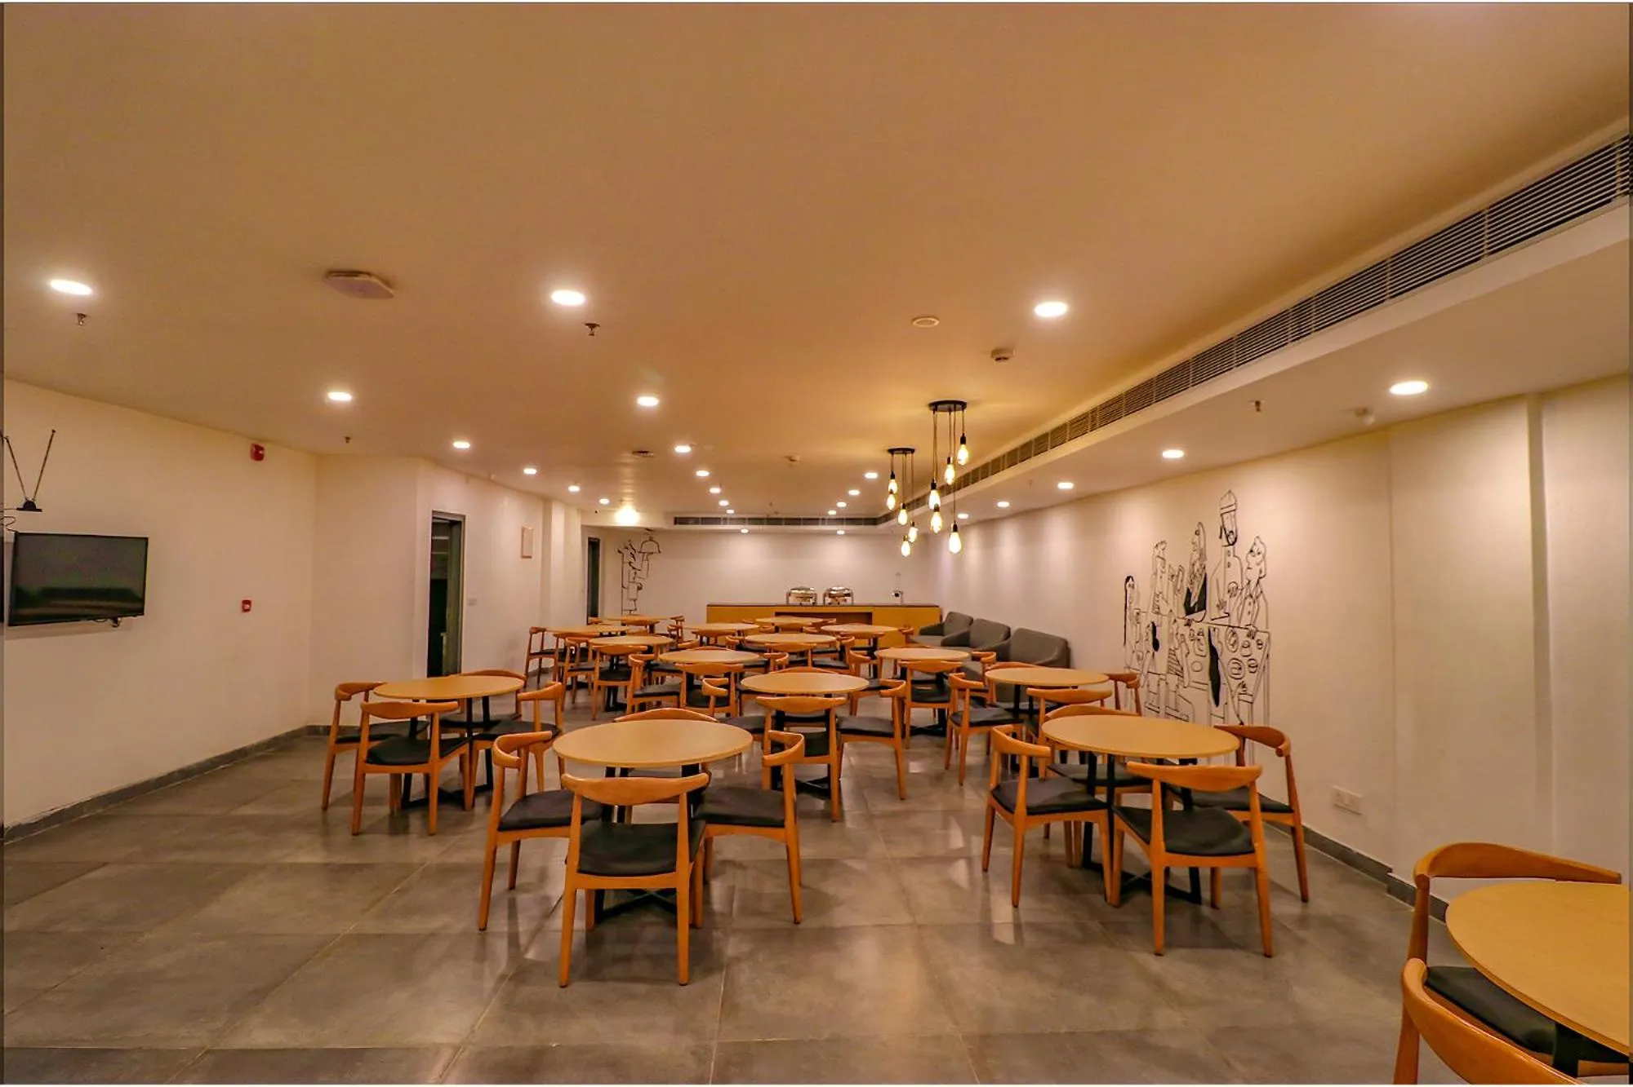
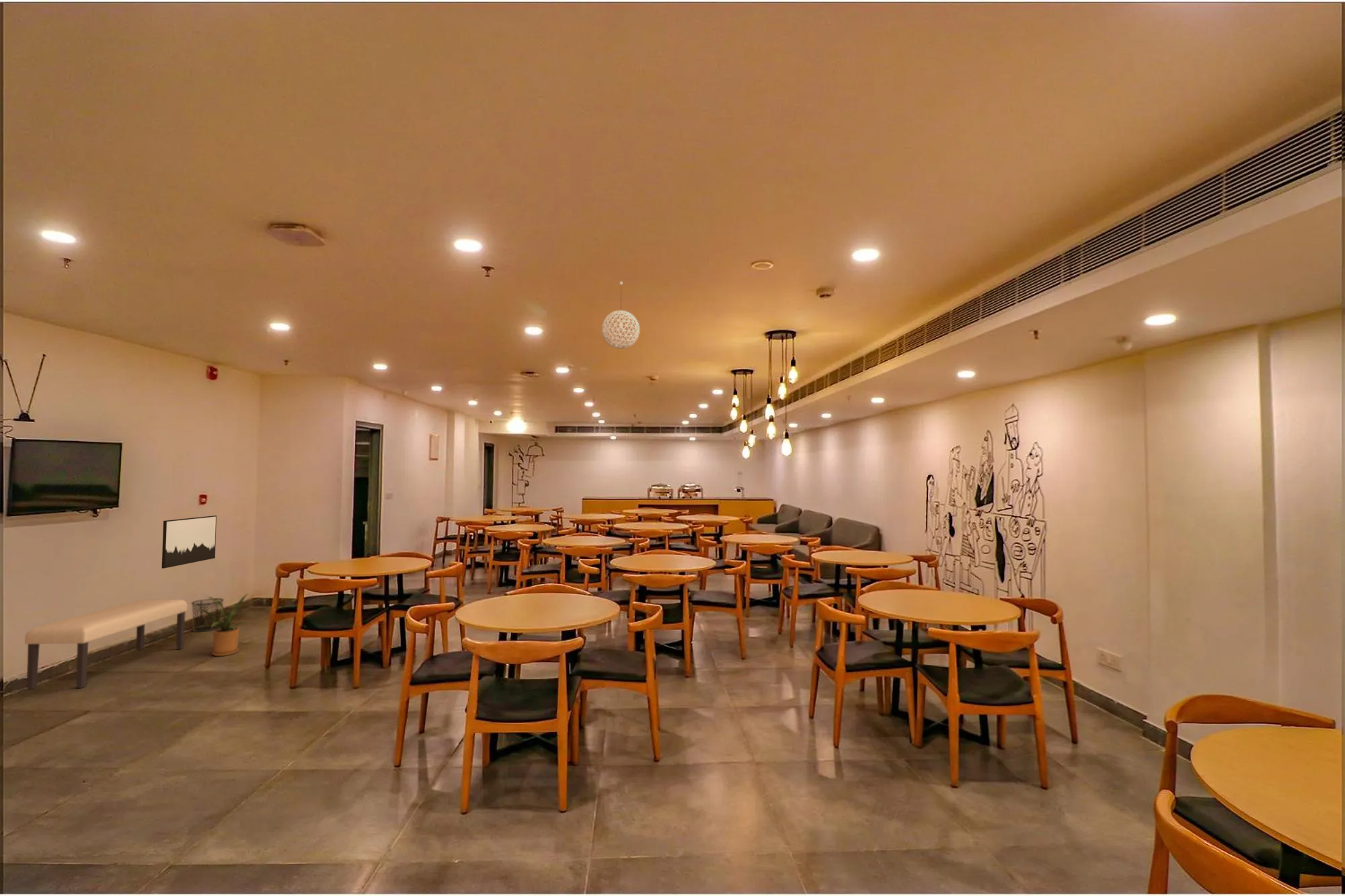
+ waste bin [190,598,225,633]
+ bench [24,598,188,690]
+ wall art [161,515,217,569]
+ pendant light [601,281,640,350]
+ house plant [196,593,264,657]
